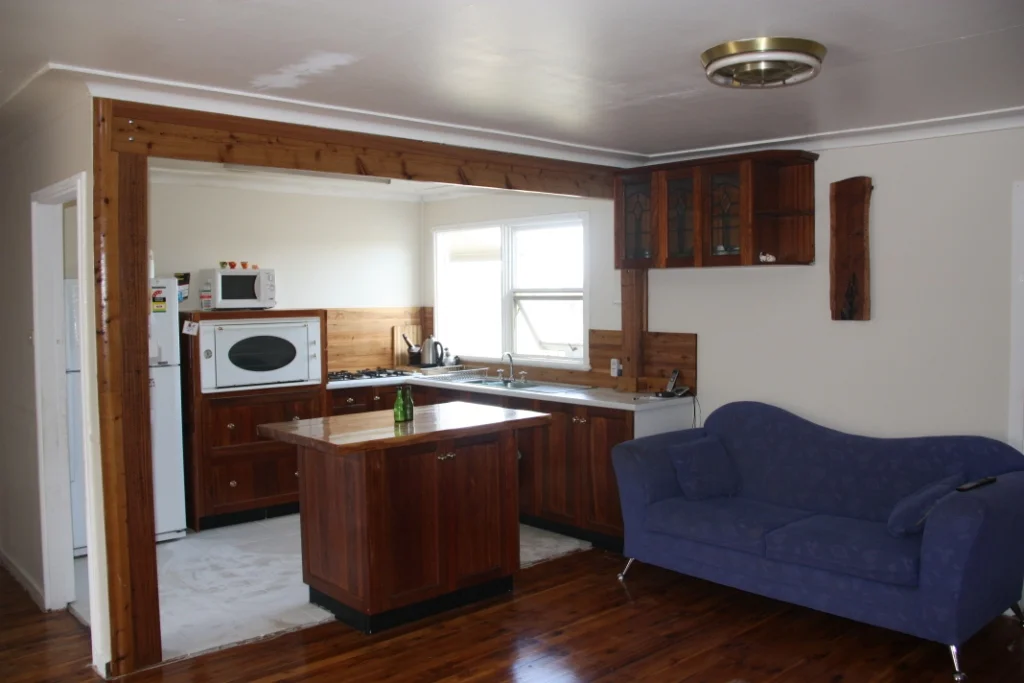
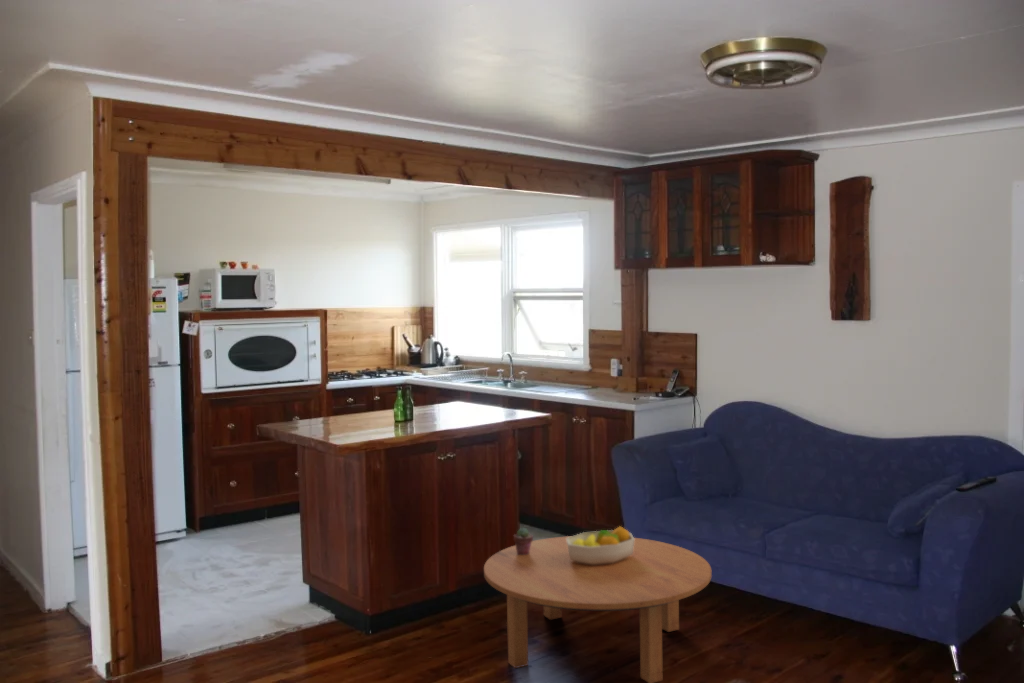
+ potted succulent [513,527,534,555]
+ coffee table [483,535,713,683]
+ fruit bowl [567,525,635,565]
